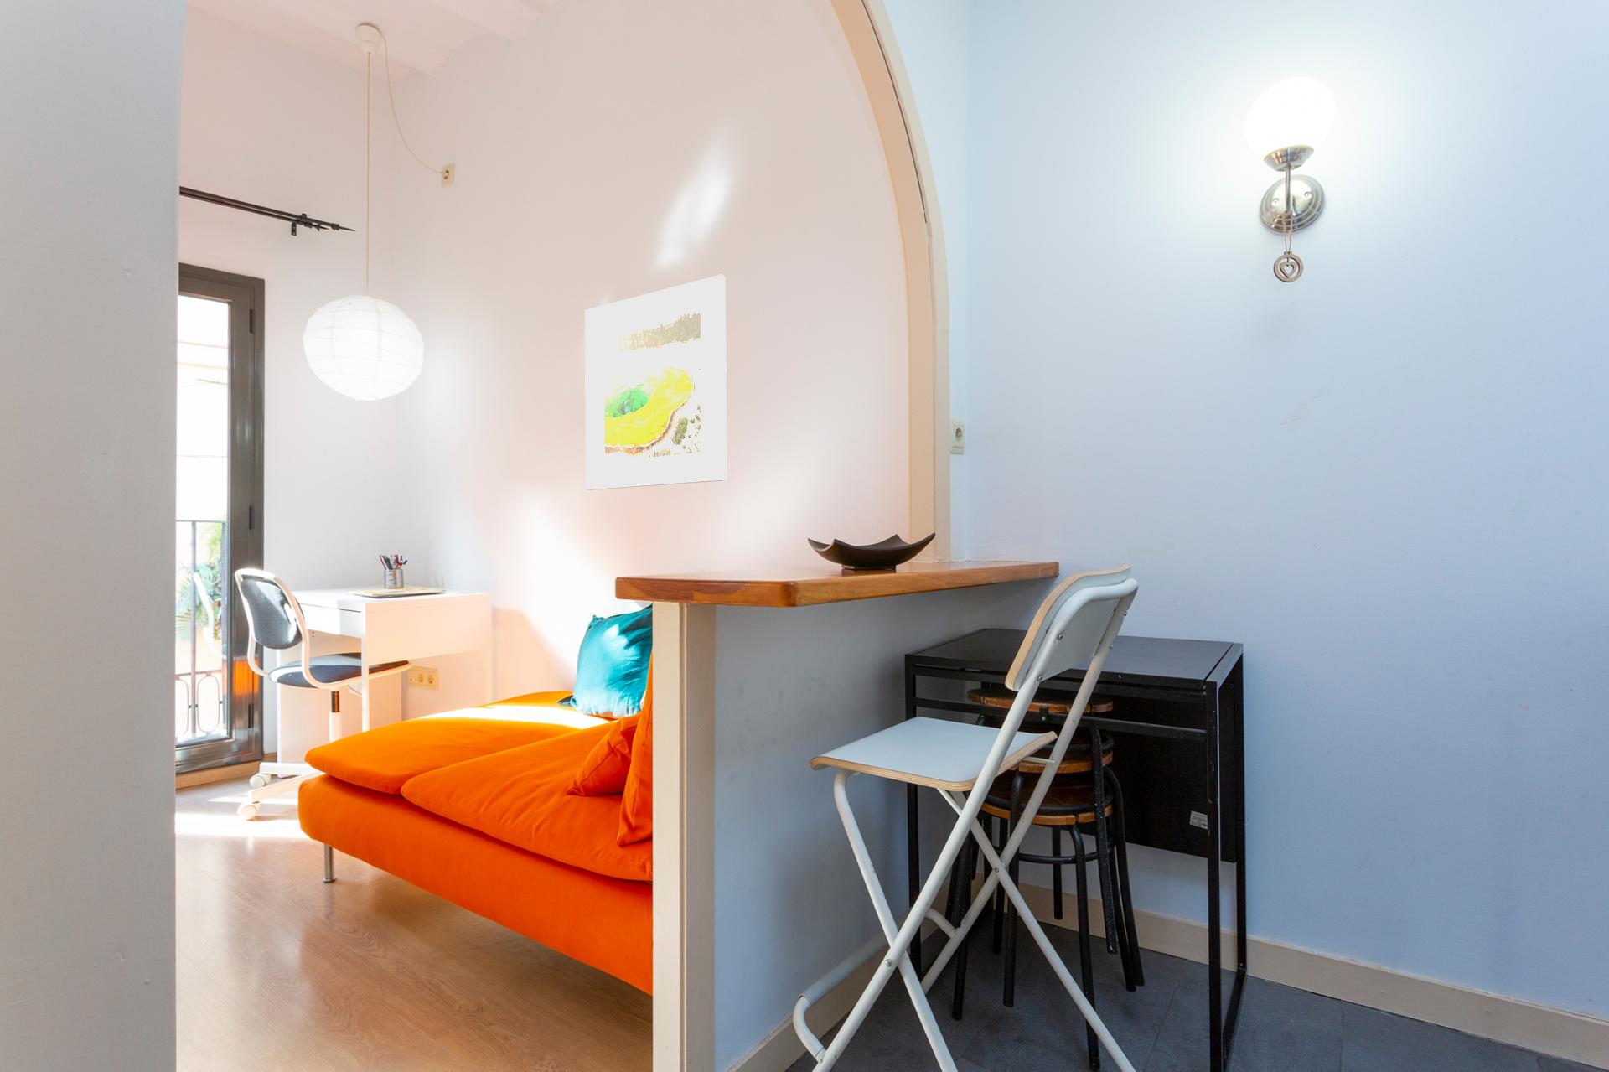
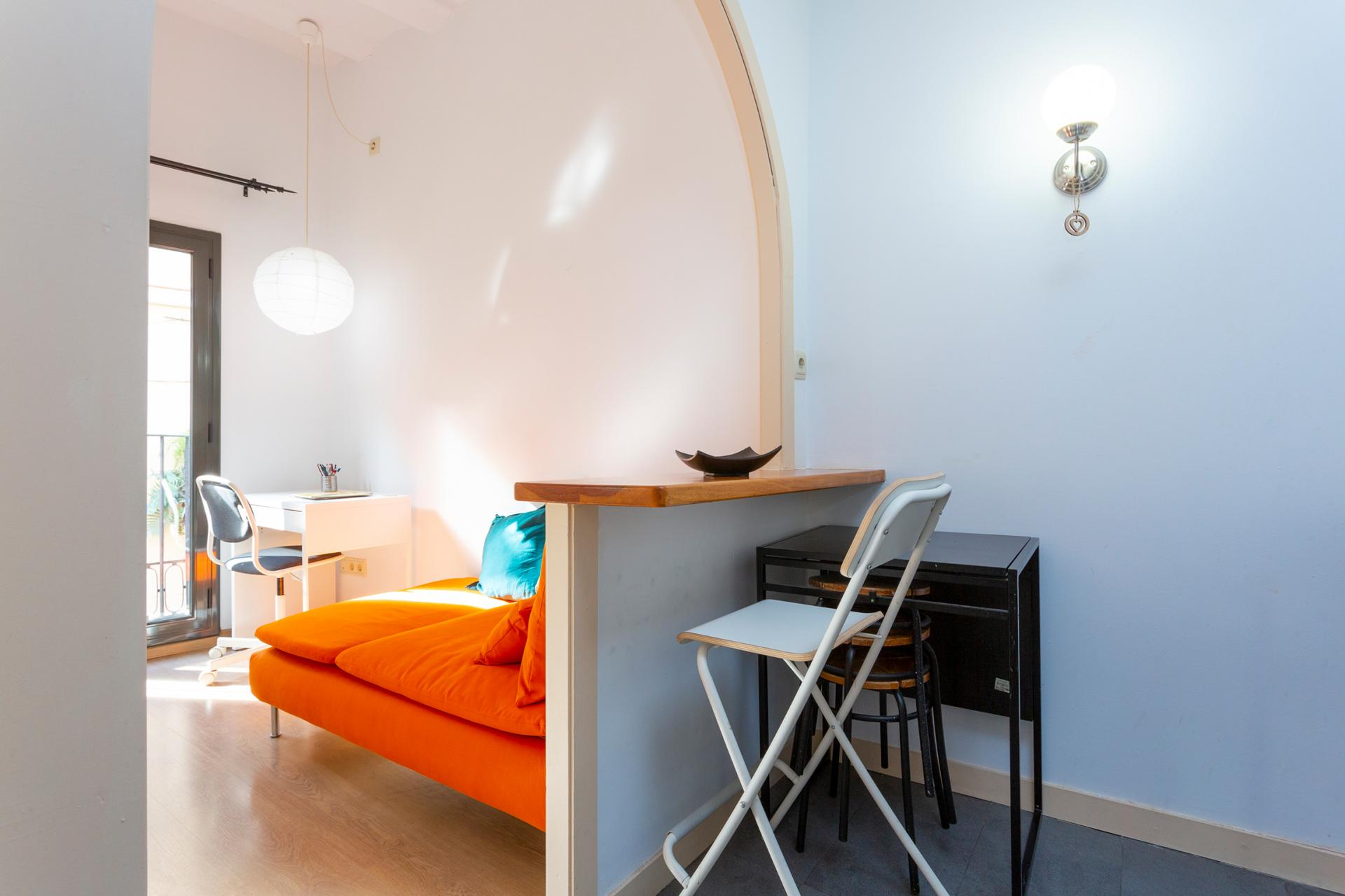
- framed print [584,274,729,492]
